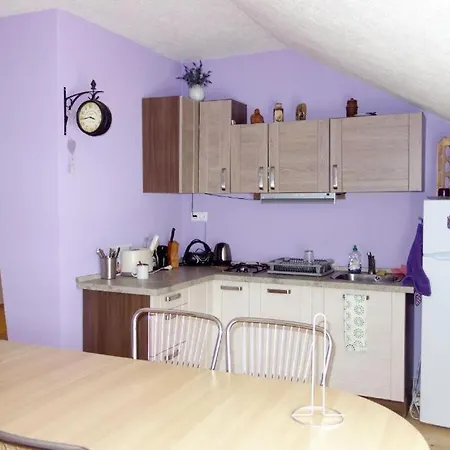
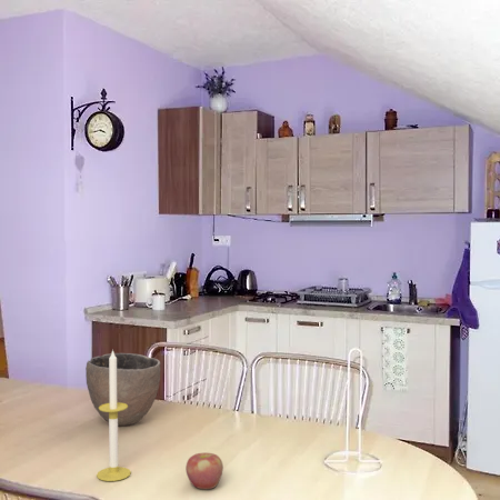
+ bowl [84,352,161,427]
+ candle [96,349,132,482]
+ apple [184,451,224,490]
